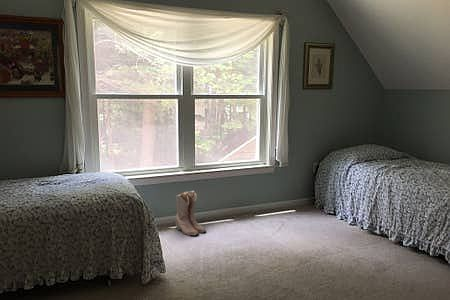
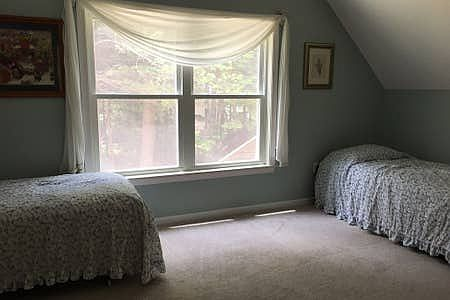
- boots [175,190,207,236]
